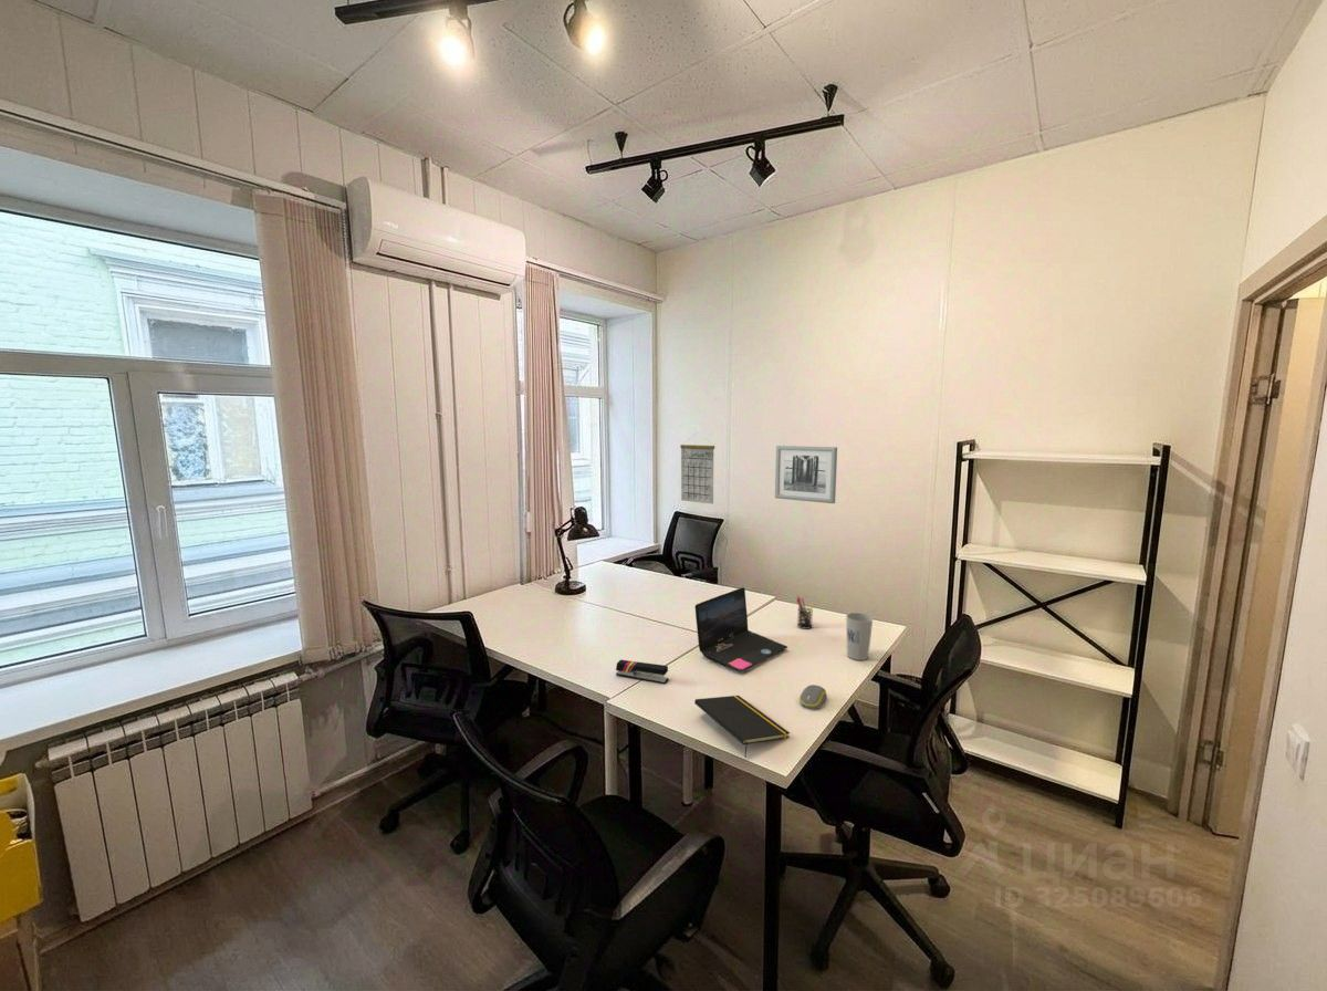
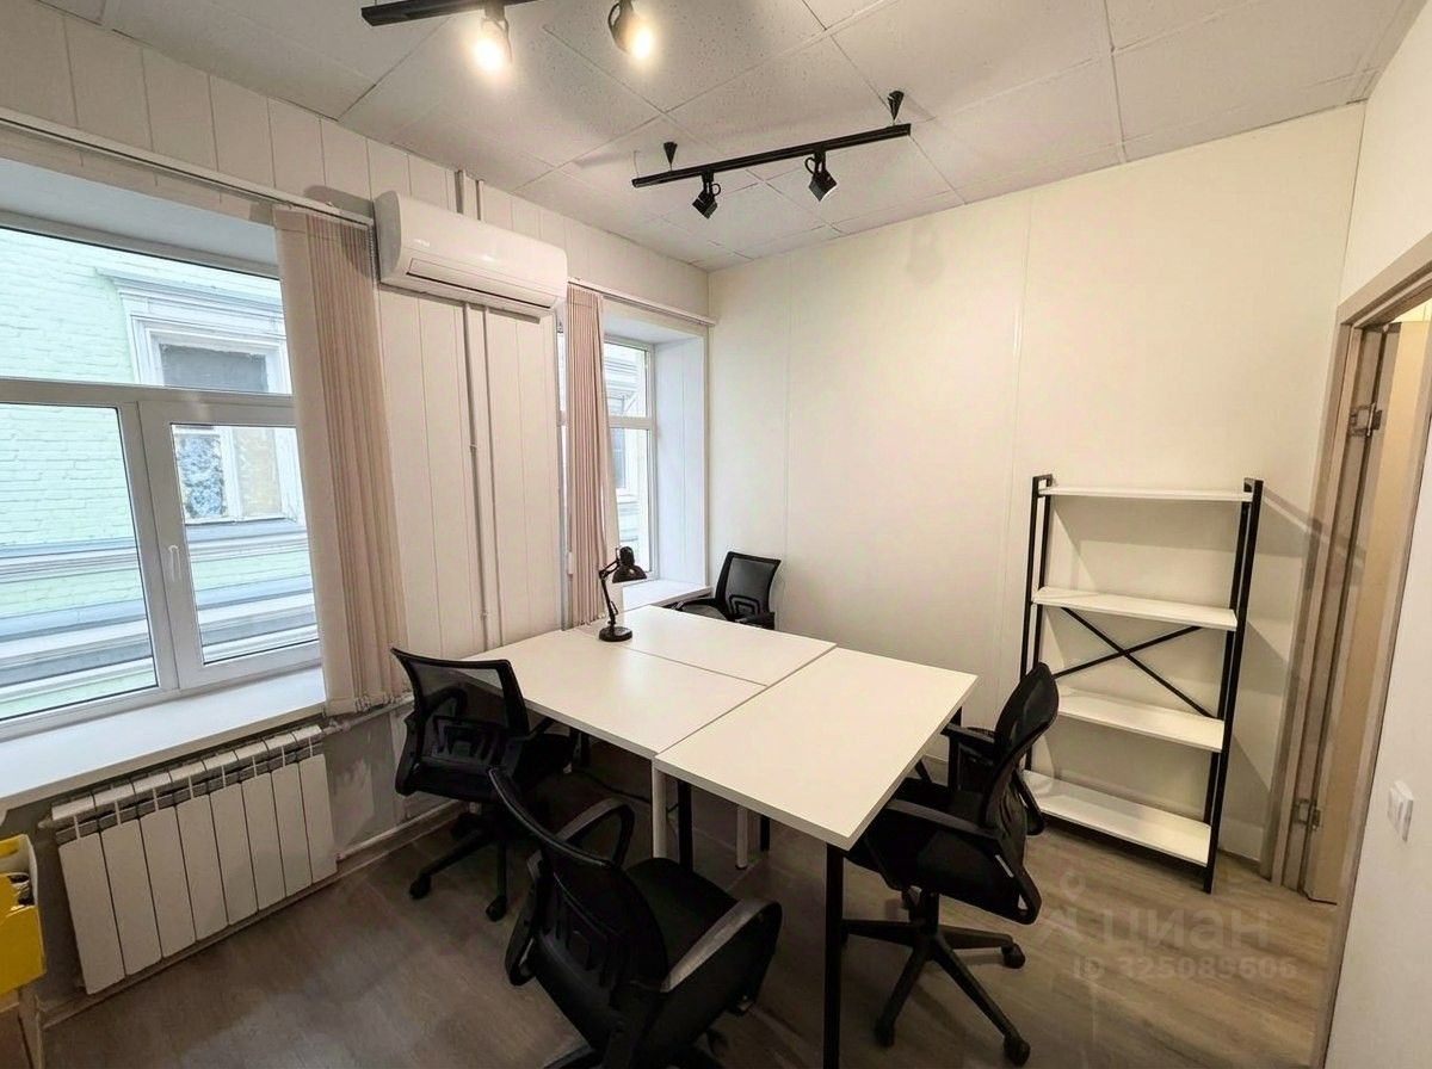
- computer mouse [798,684,828,710]
- cup [845,612,874,661]
- wall art [774,445,838,504]
- stapler [615,659,670,685]
- calendar [679,432,715,505]
- laptop [694,586,788,672]
- pen holder [795,595,817,630]
- notepad [693,695,791,759]
